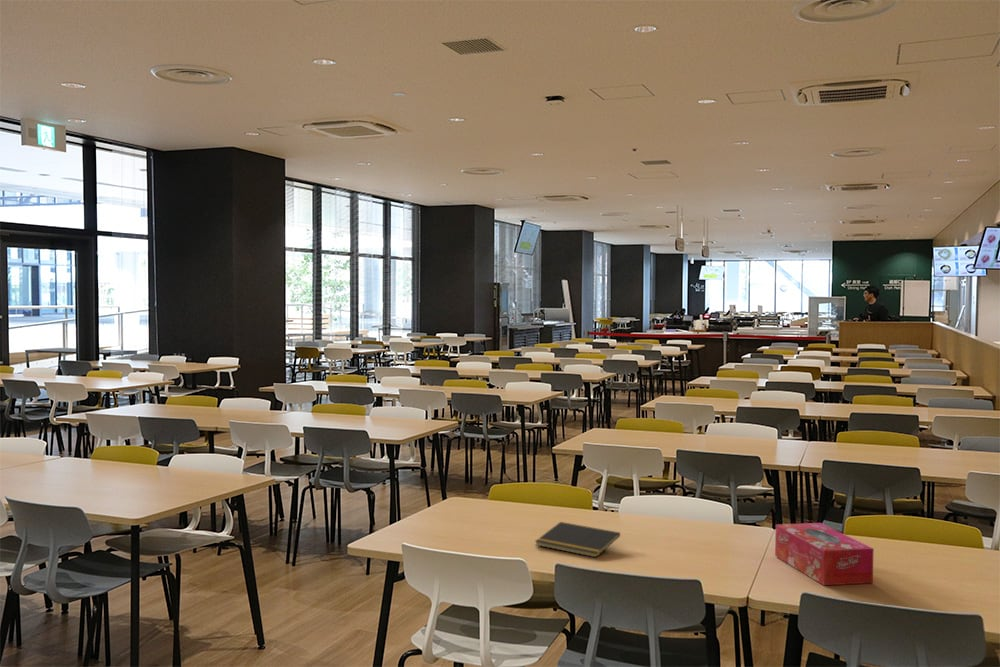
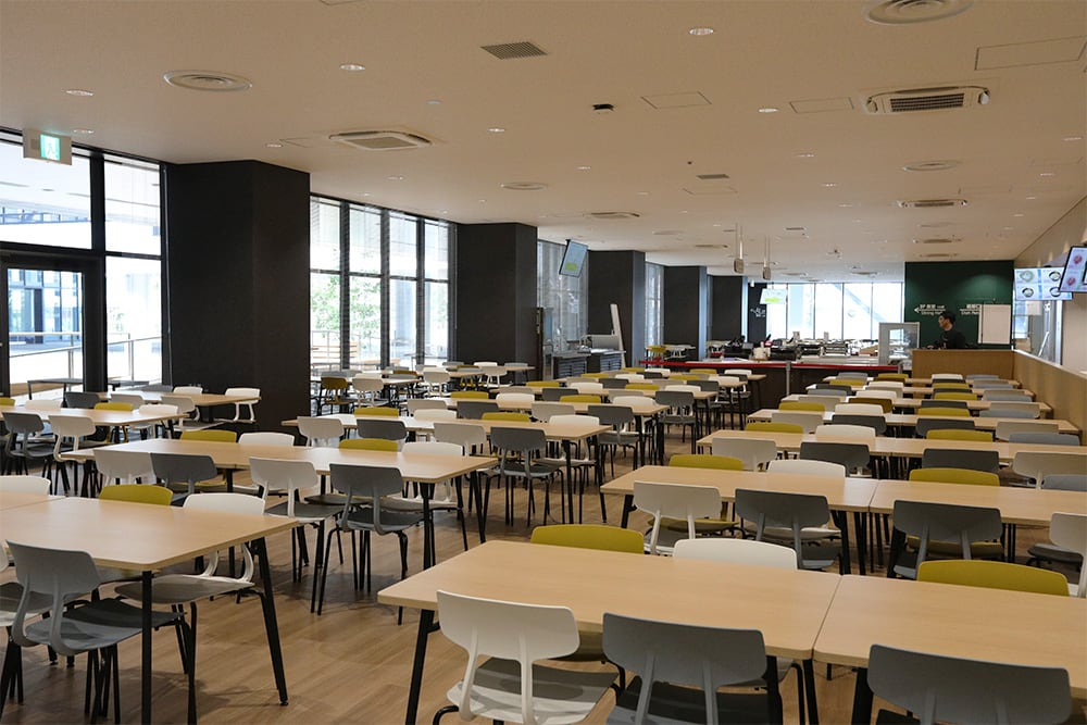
- notepad [534,521,621,558]
- tissue box [774,522,875,586]
